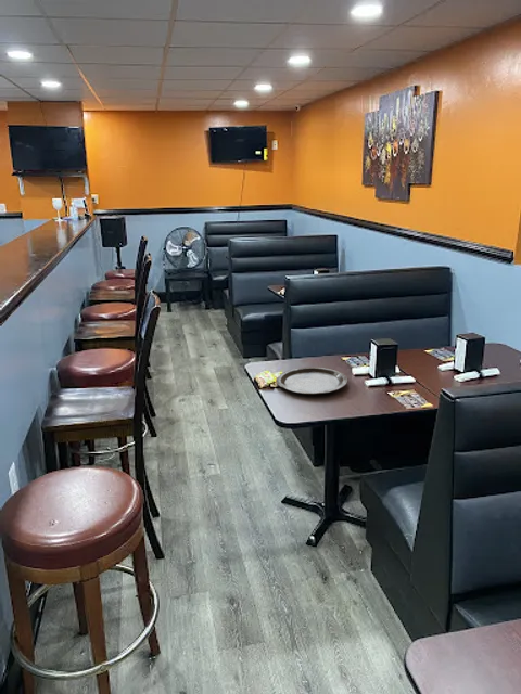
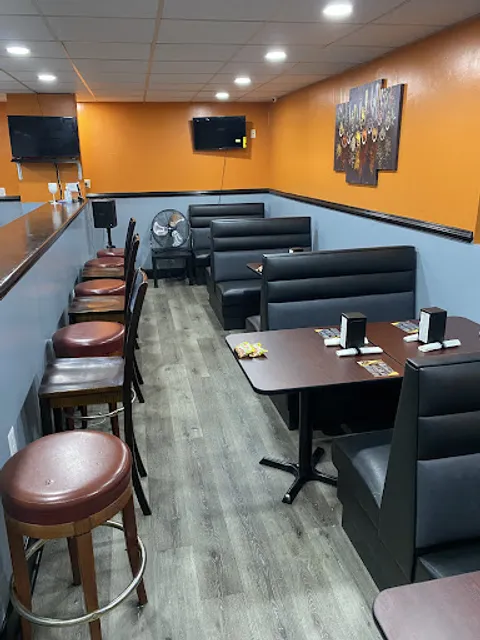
- plate [275,367,350,396]
